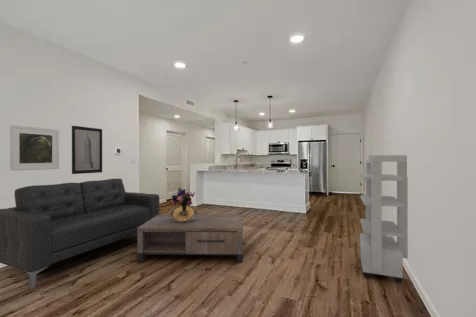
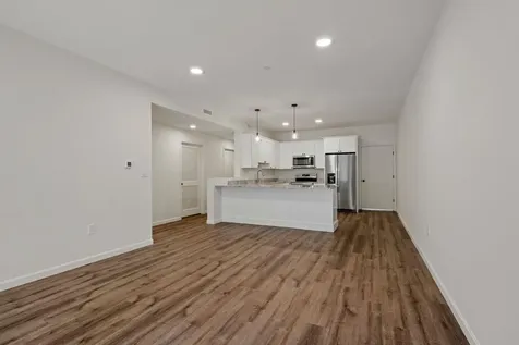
- sofa [0,178,160,290]
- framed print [9,124,60,172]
- wall art [71,125,103,175]
- bouquet [170,187,199,223]
- coffee table [136,213,244,264]
- storage cabinet [359,154,409,284]
